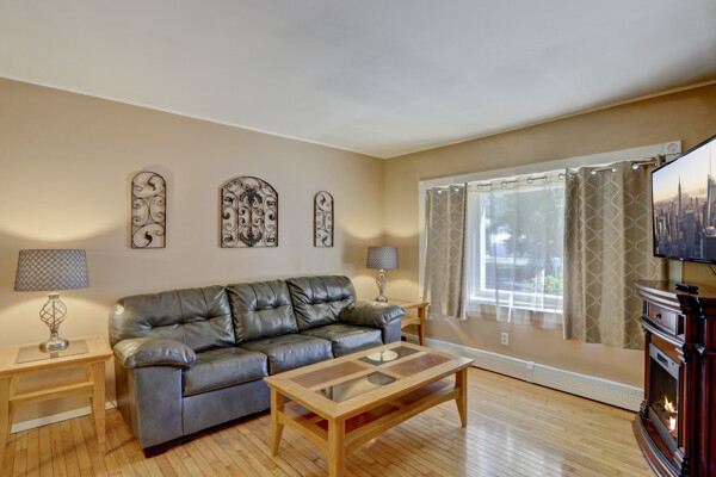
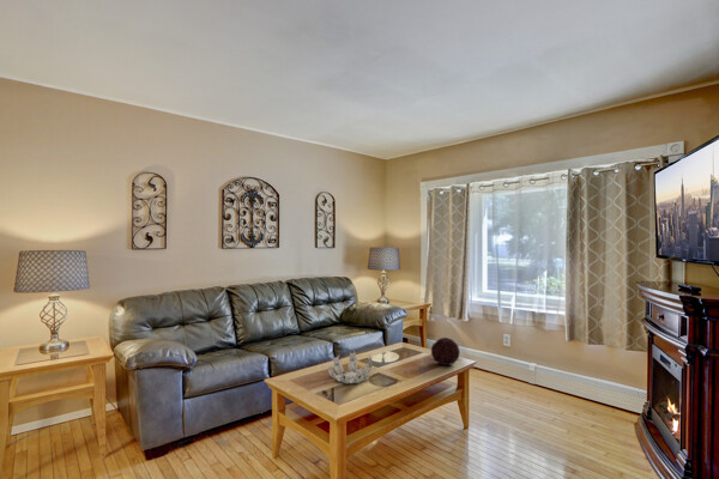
+ decorative orb [430,336,461,366]
+ decorative bowl [326,350,377,386]
